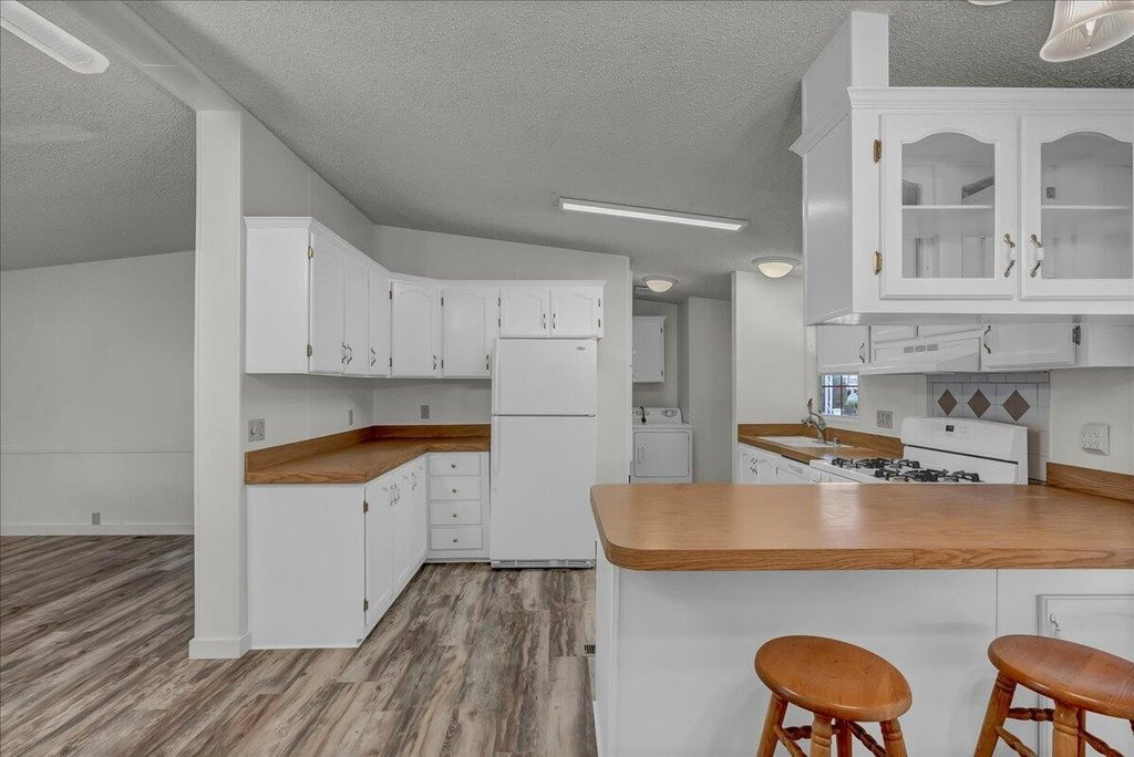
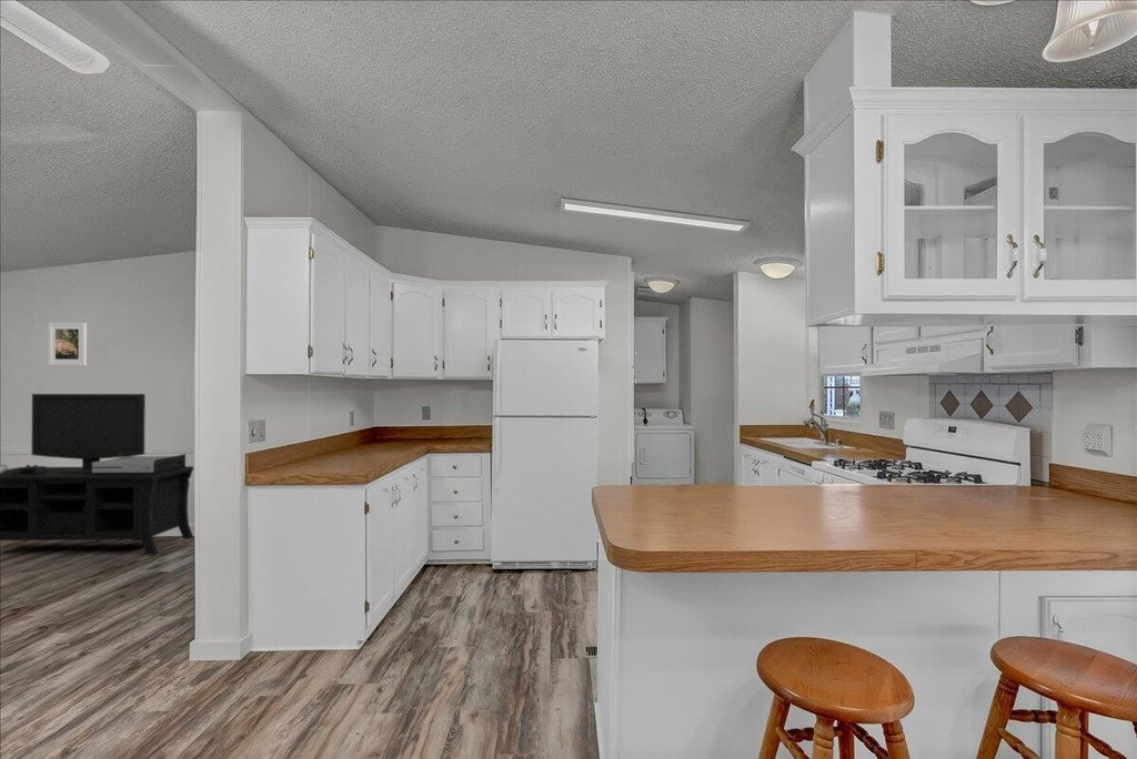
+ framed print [48,322,88,367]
+ media console [0,393,194,556]
